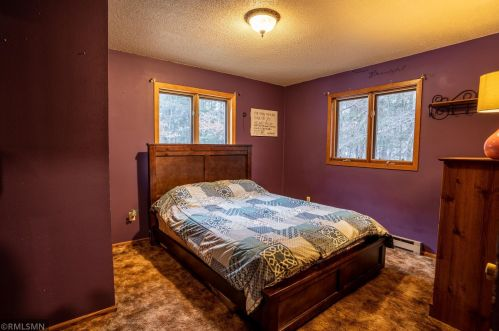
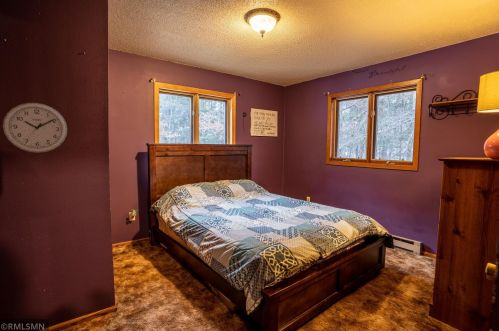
+ wall clock [2,102,68,154]
